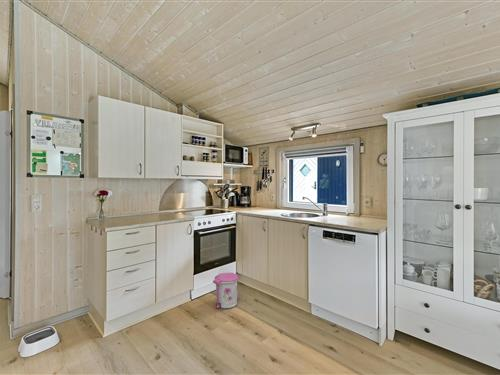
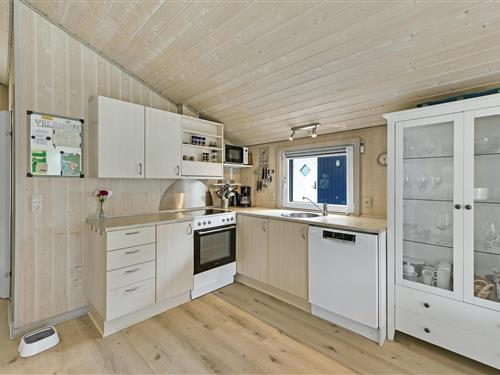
- trash can [212,272,240,310]
